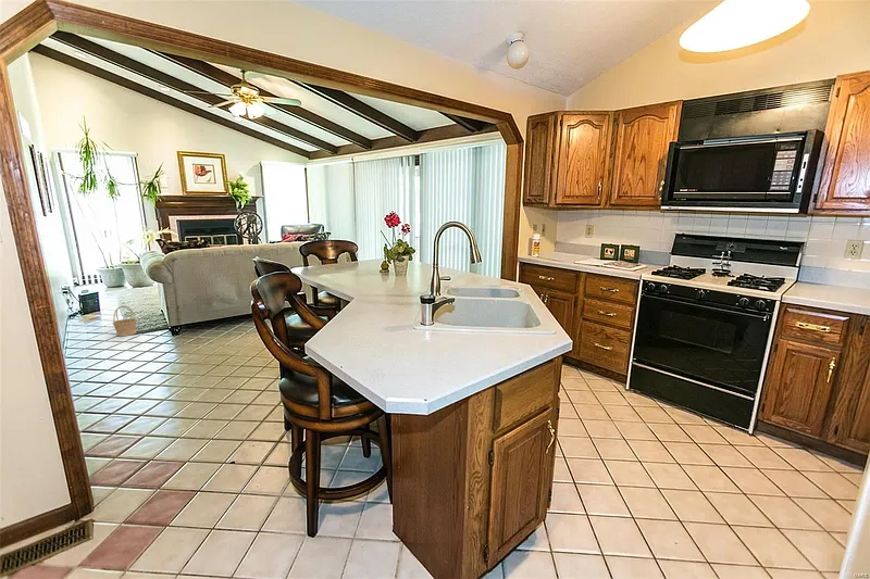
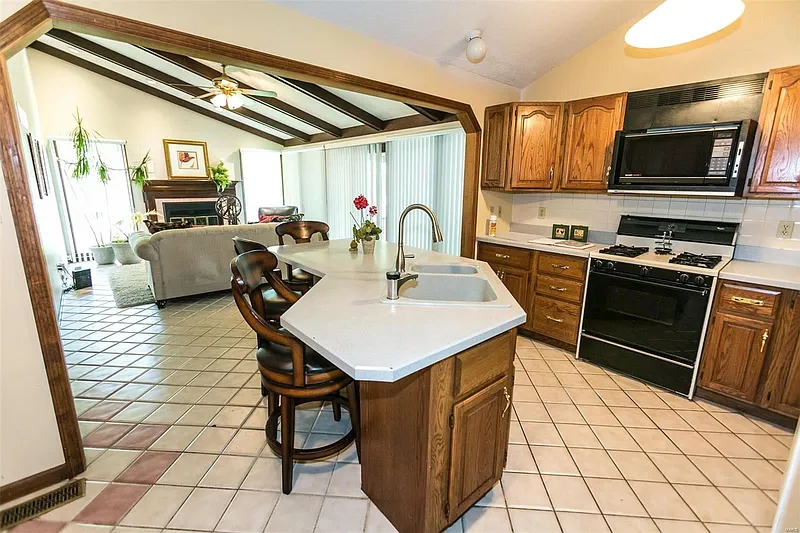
- basket [112,305,138,337]
